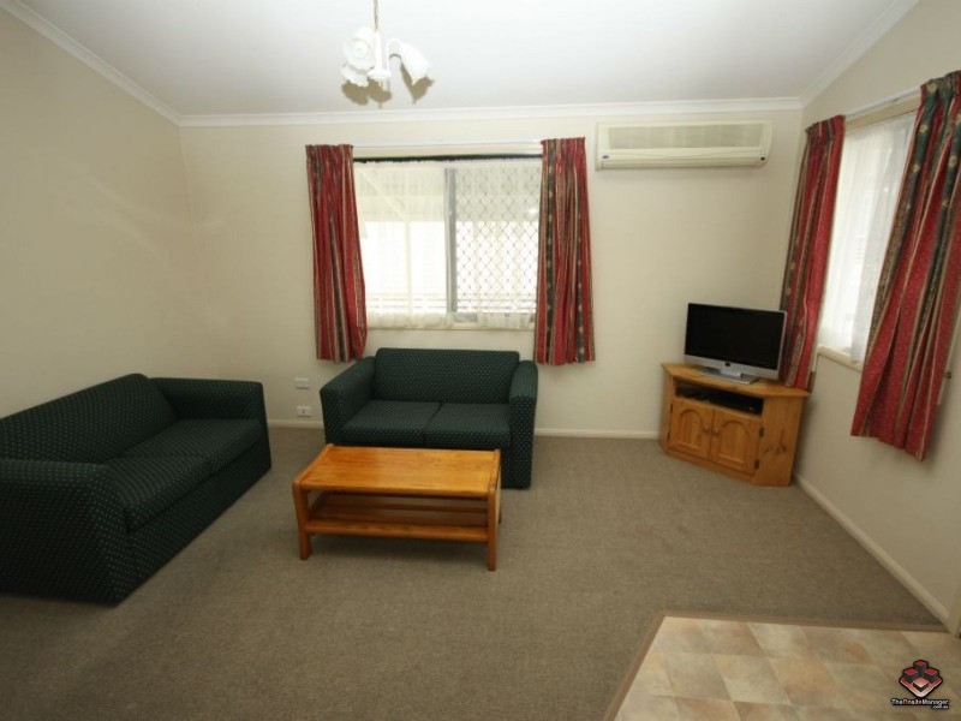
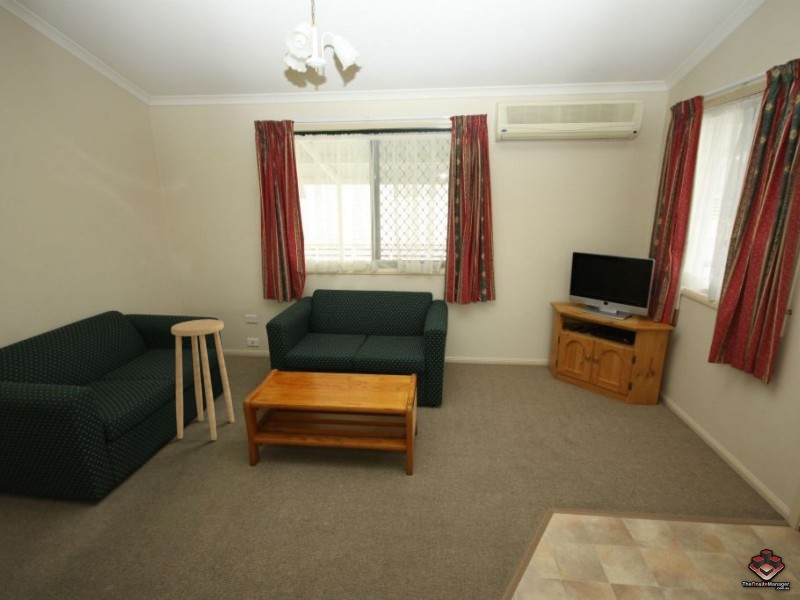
+ stool [170,318,235,441]
